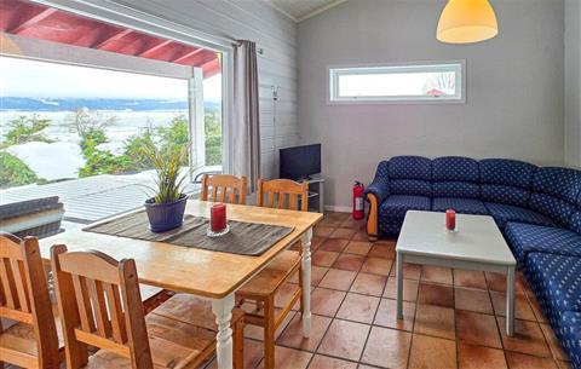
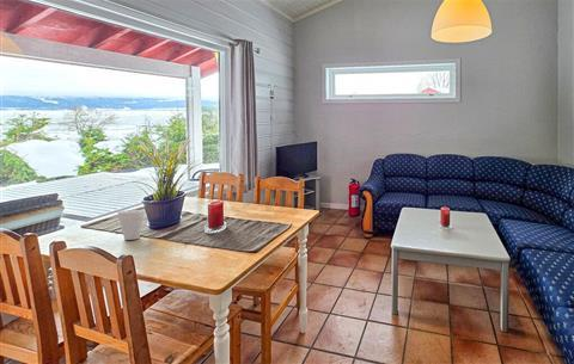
+ cup [117,209,146,241]
